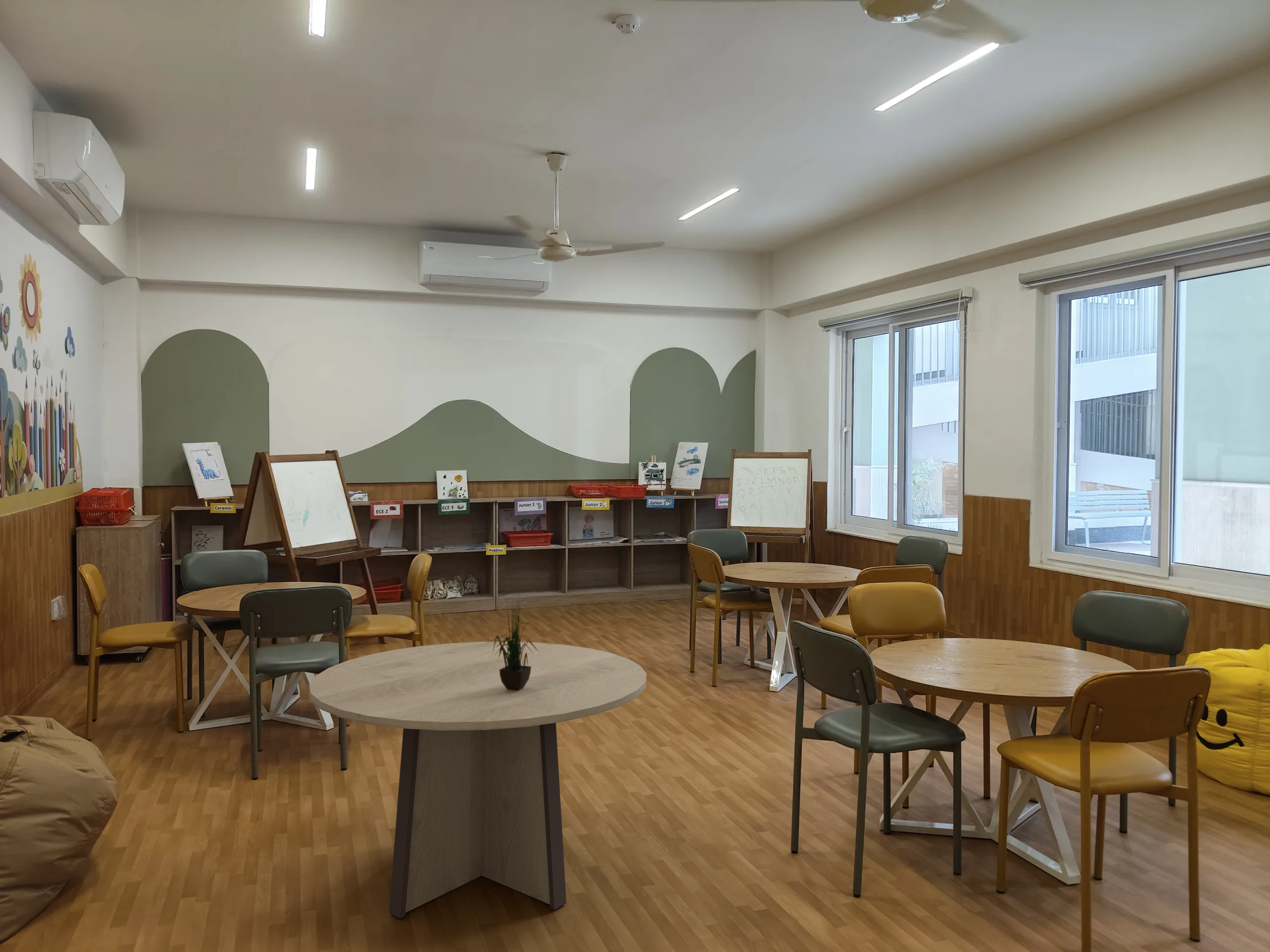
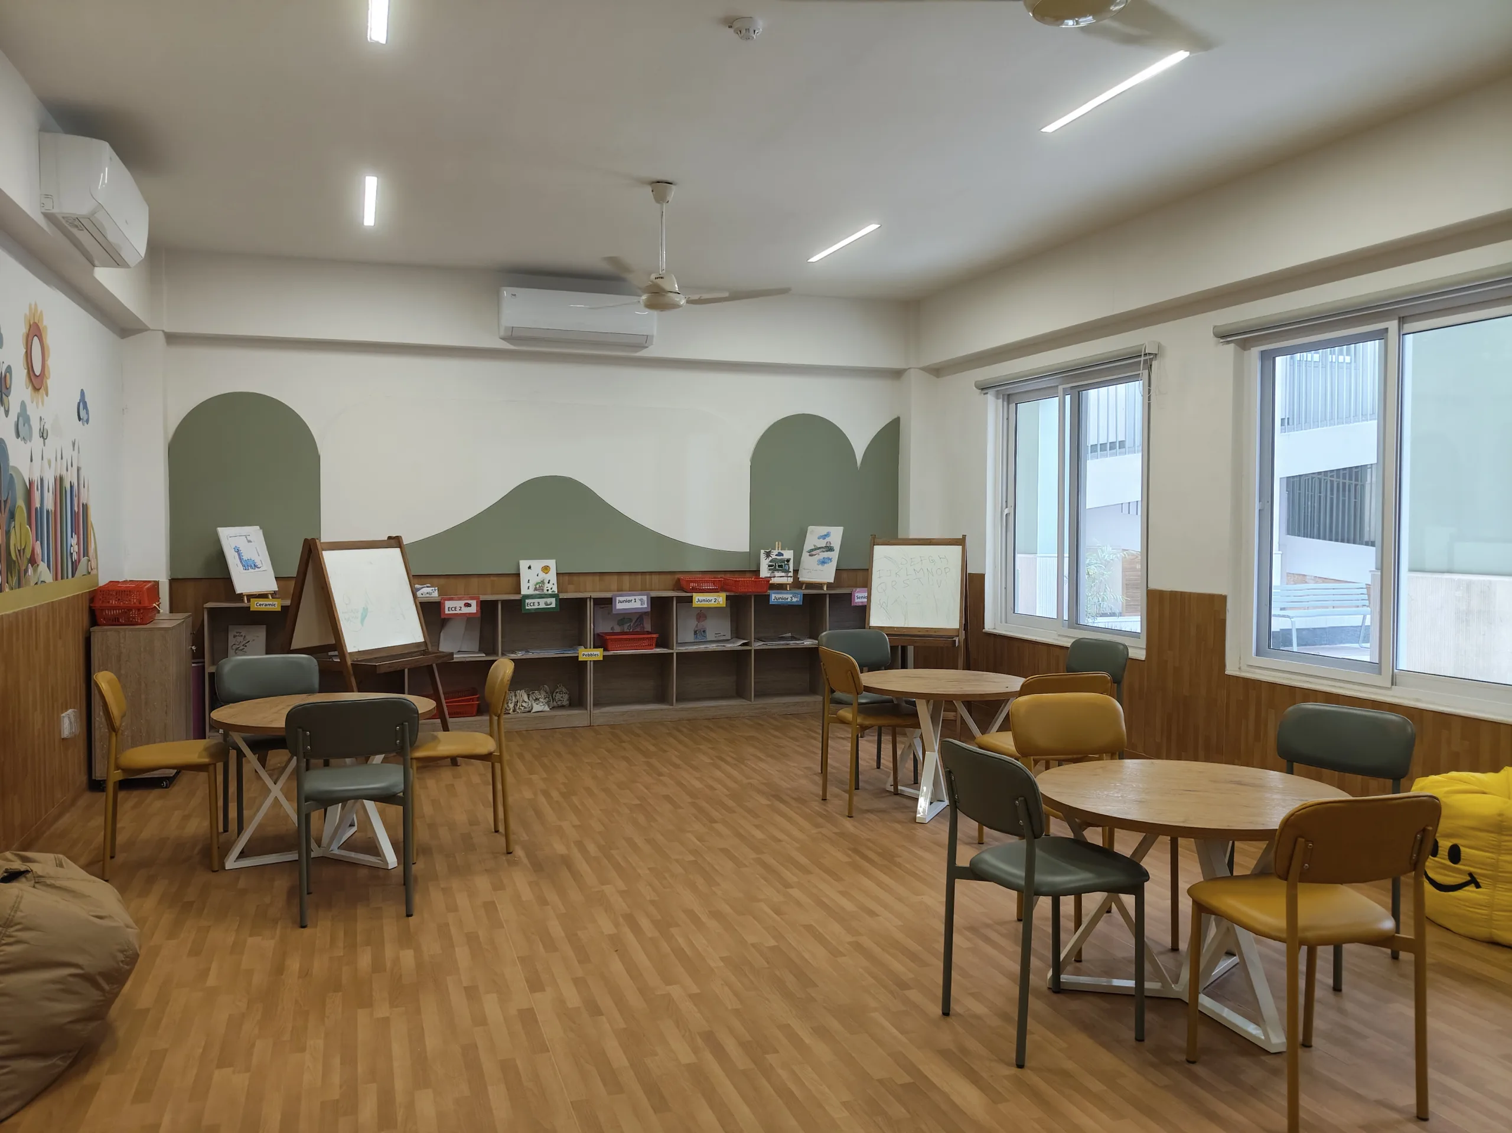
- potted plant [485,595,539,691]
- dining table [309,641,647,919]
